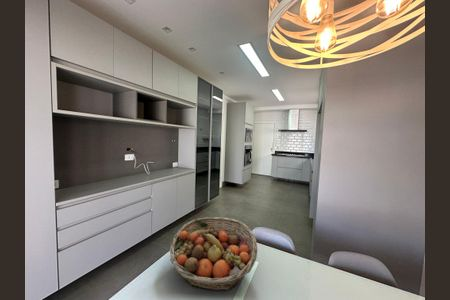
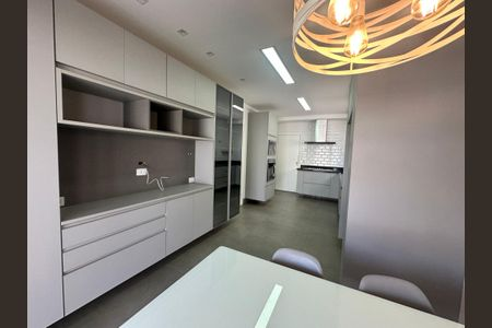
- fruit basket [169,216,258,291]
